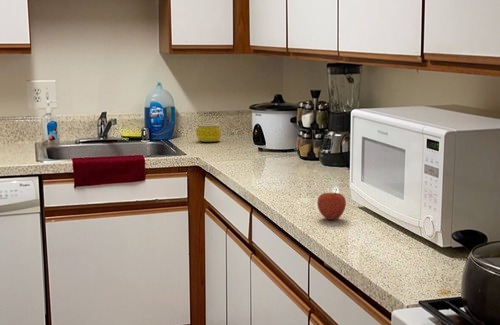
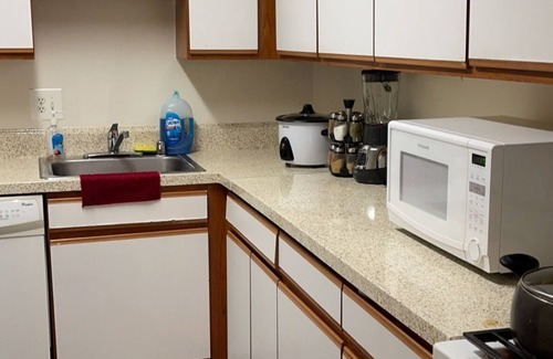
- apple [316,188,347,221]
- mug [193,114,222,143]
